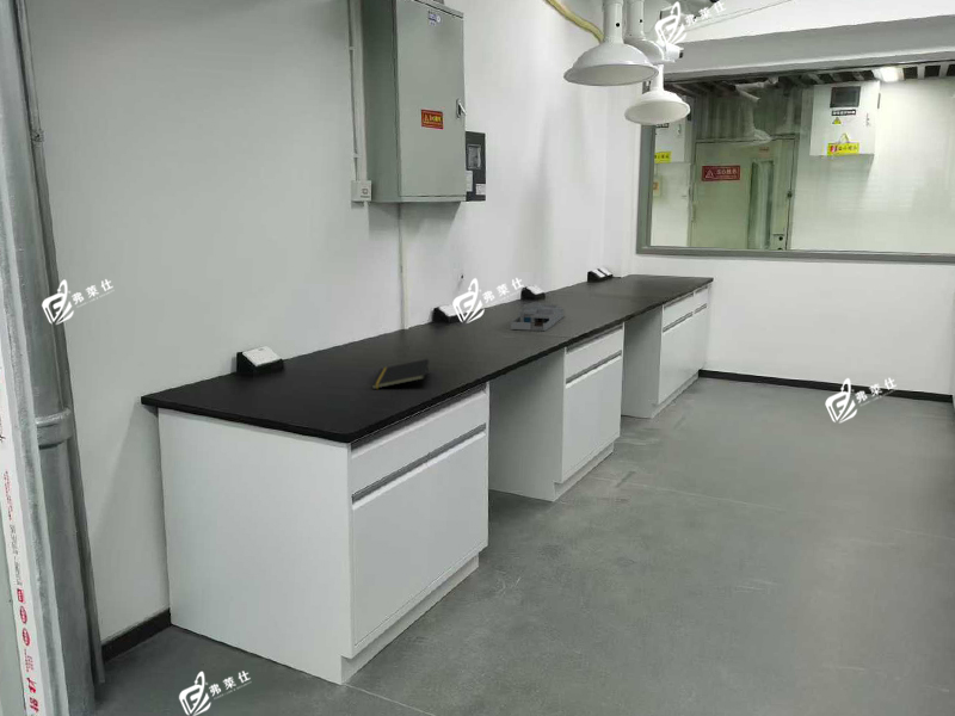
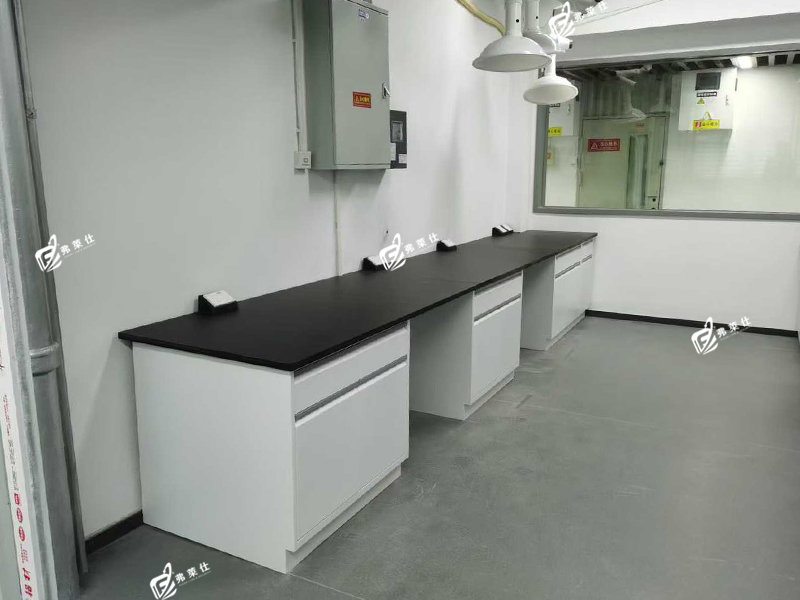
- notepad [370,358,430,390]
- desk organizer [510,301,566,332]
